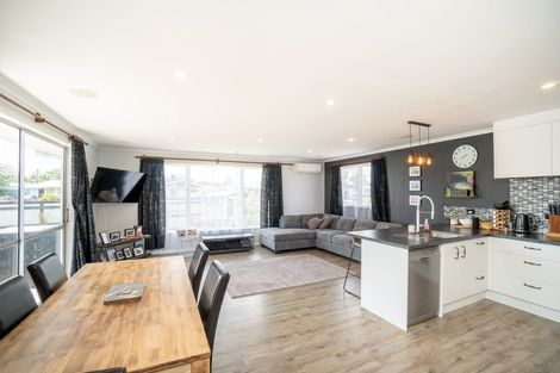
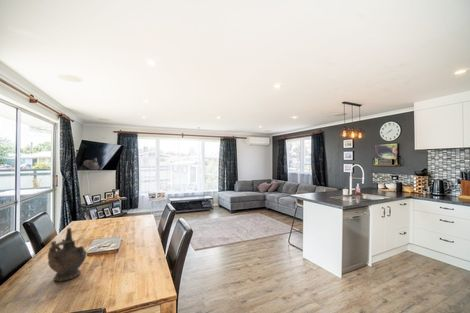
+ ceremonial vessel [47,227,88,282]
